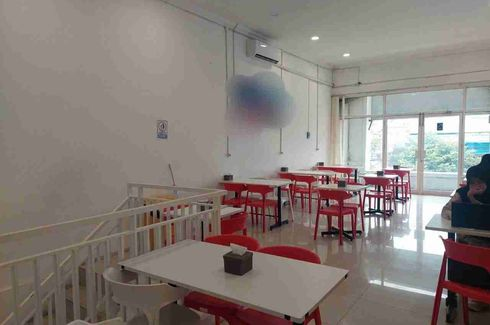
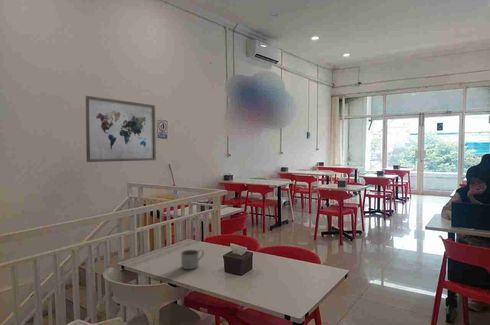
+ wall art [85,95,157,163]
+ mug [180,249,205,270]
